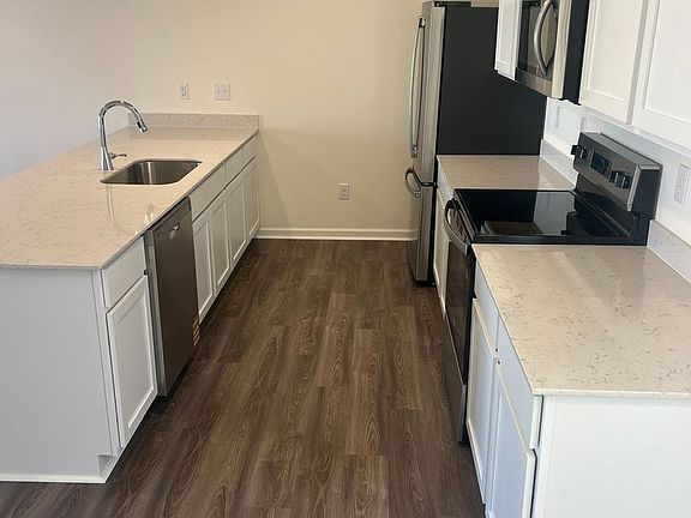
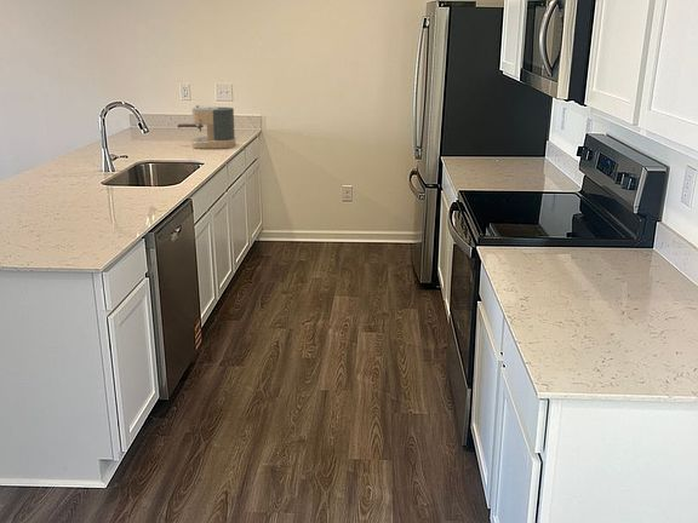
+ coffee maker [177,104,238,150]
